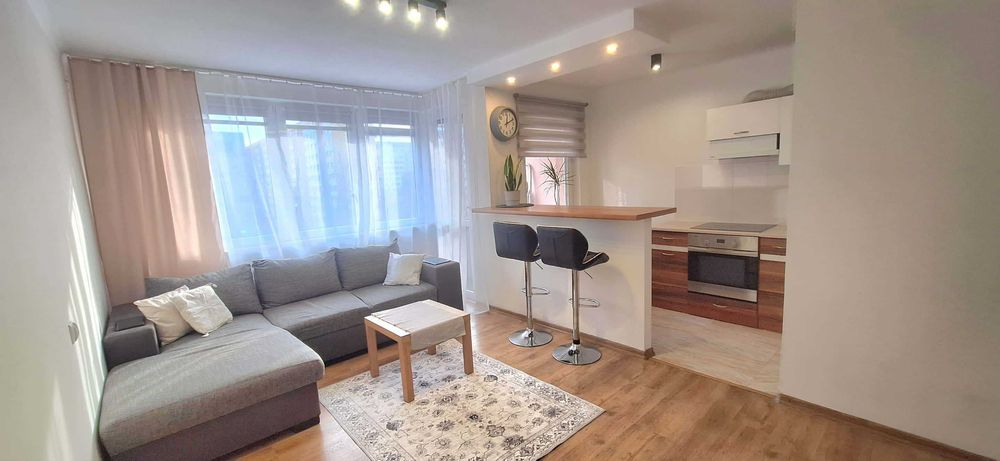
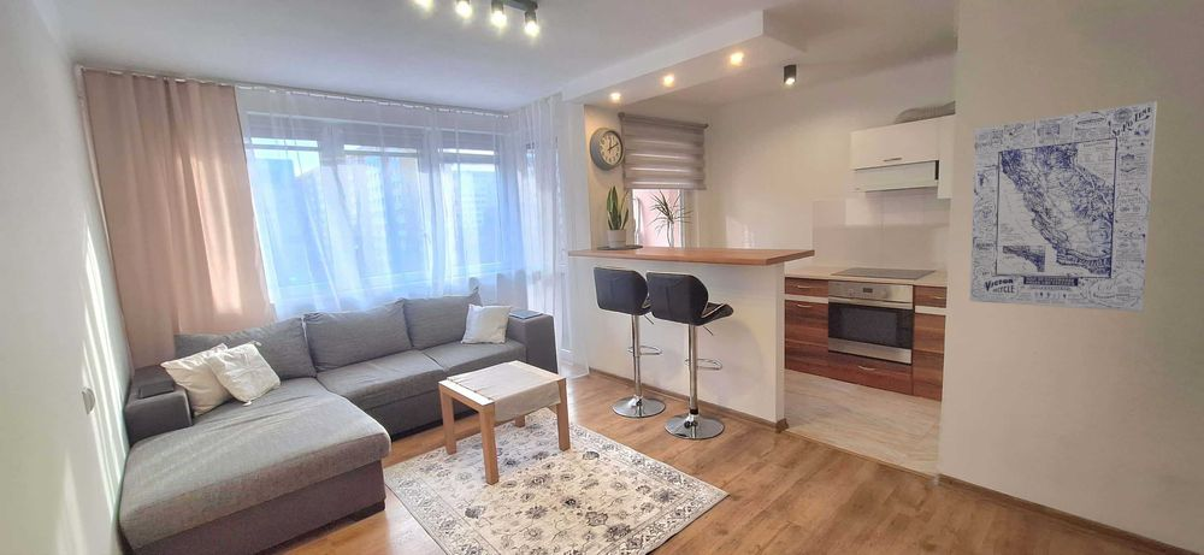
+ wall art [969,100,1158,313]
